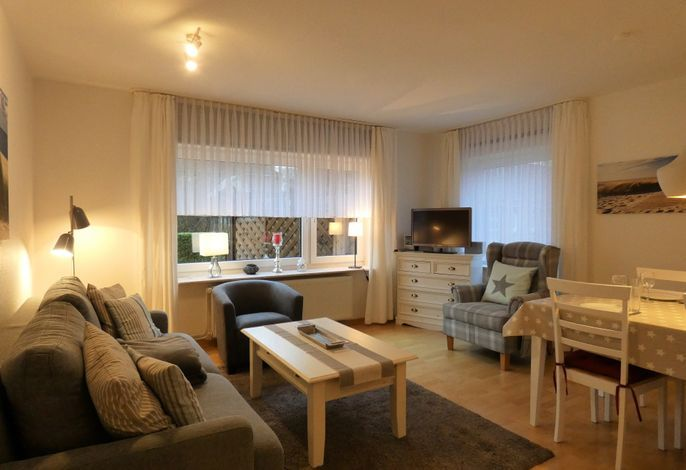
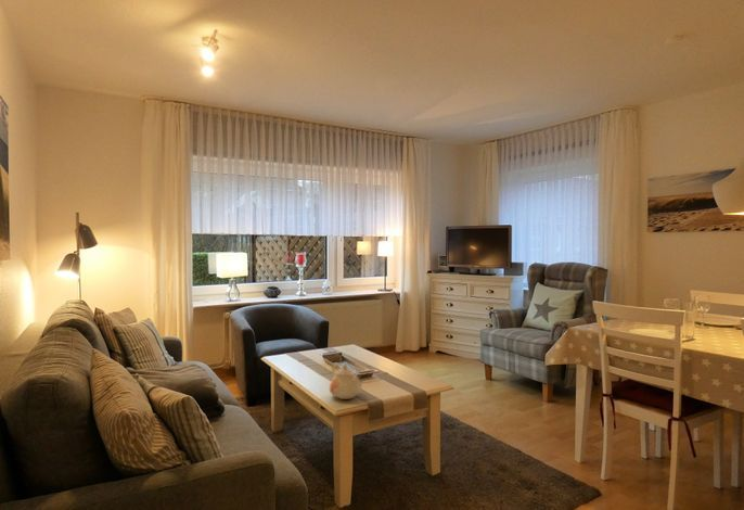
+ teapot [329,362,362,400]
